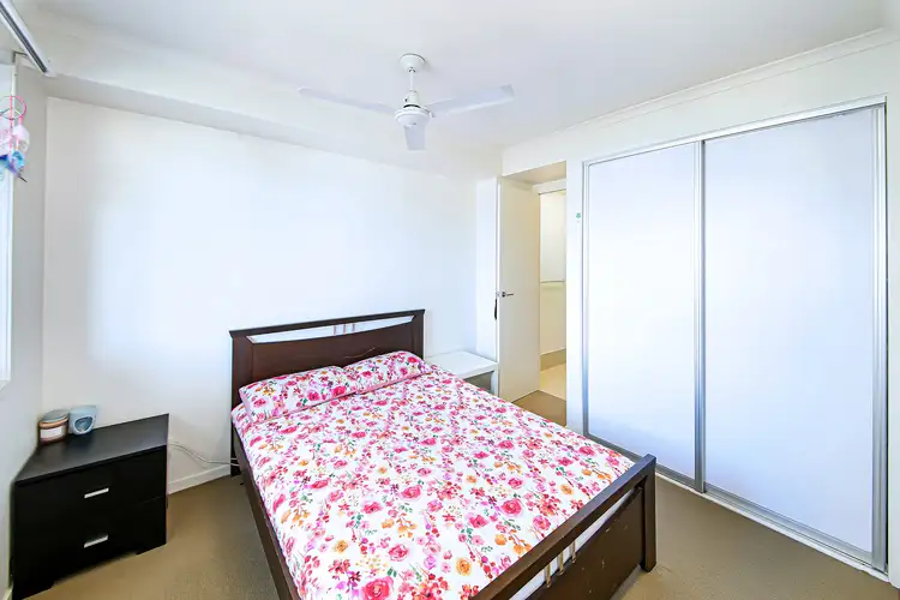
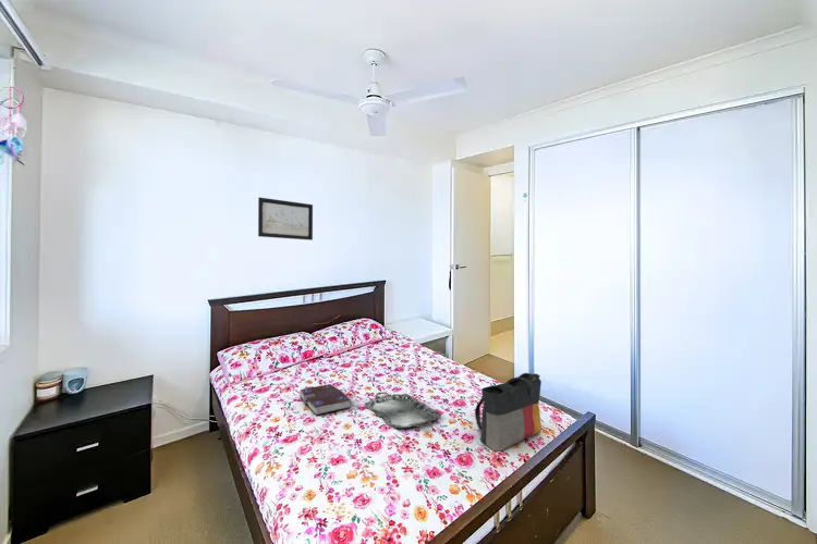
+ wall art [257,196,314,242]
+ tote bag [474,372,542,453]
+ serving tray [364,392,442,429]
+ book [297,383,352,417]
